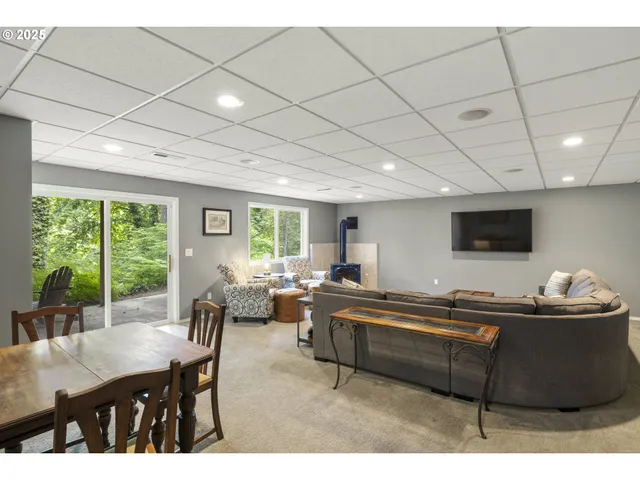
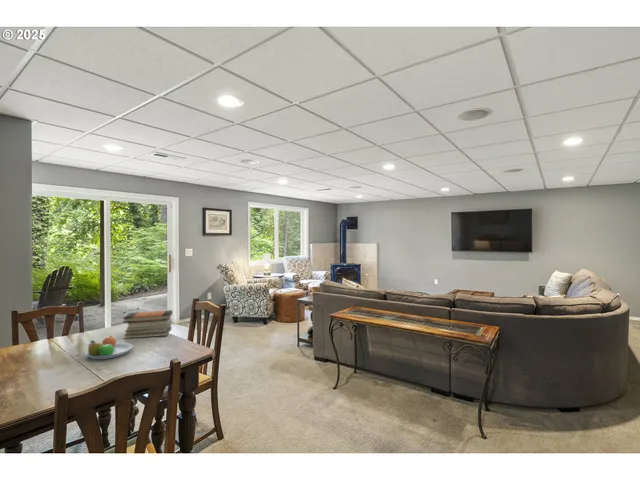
+ fruit bowl [84,335,134,360]
+ book stack [122,309,173,340]
